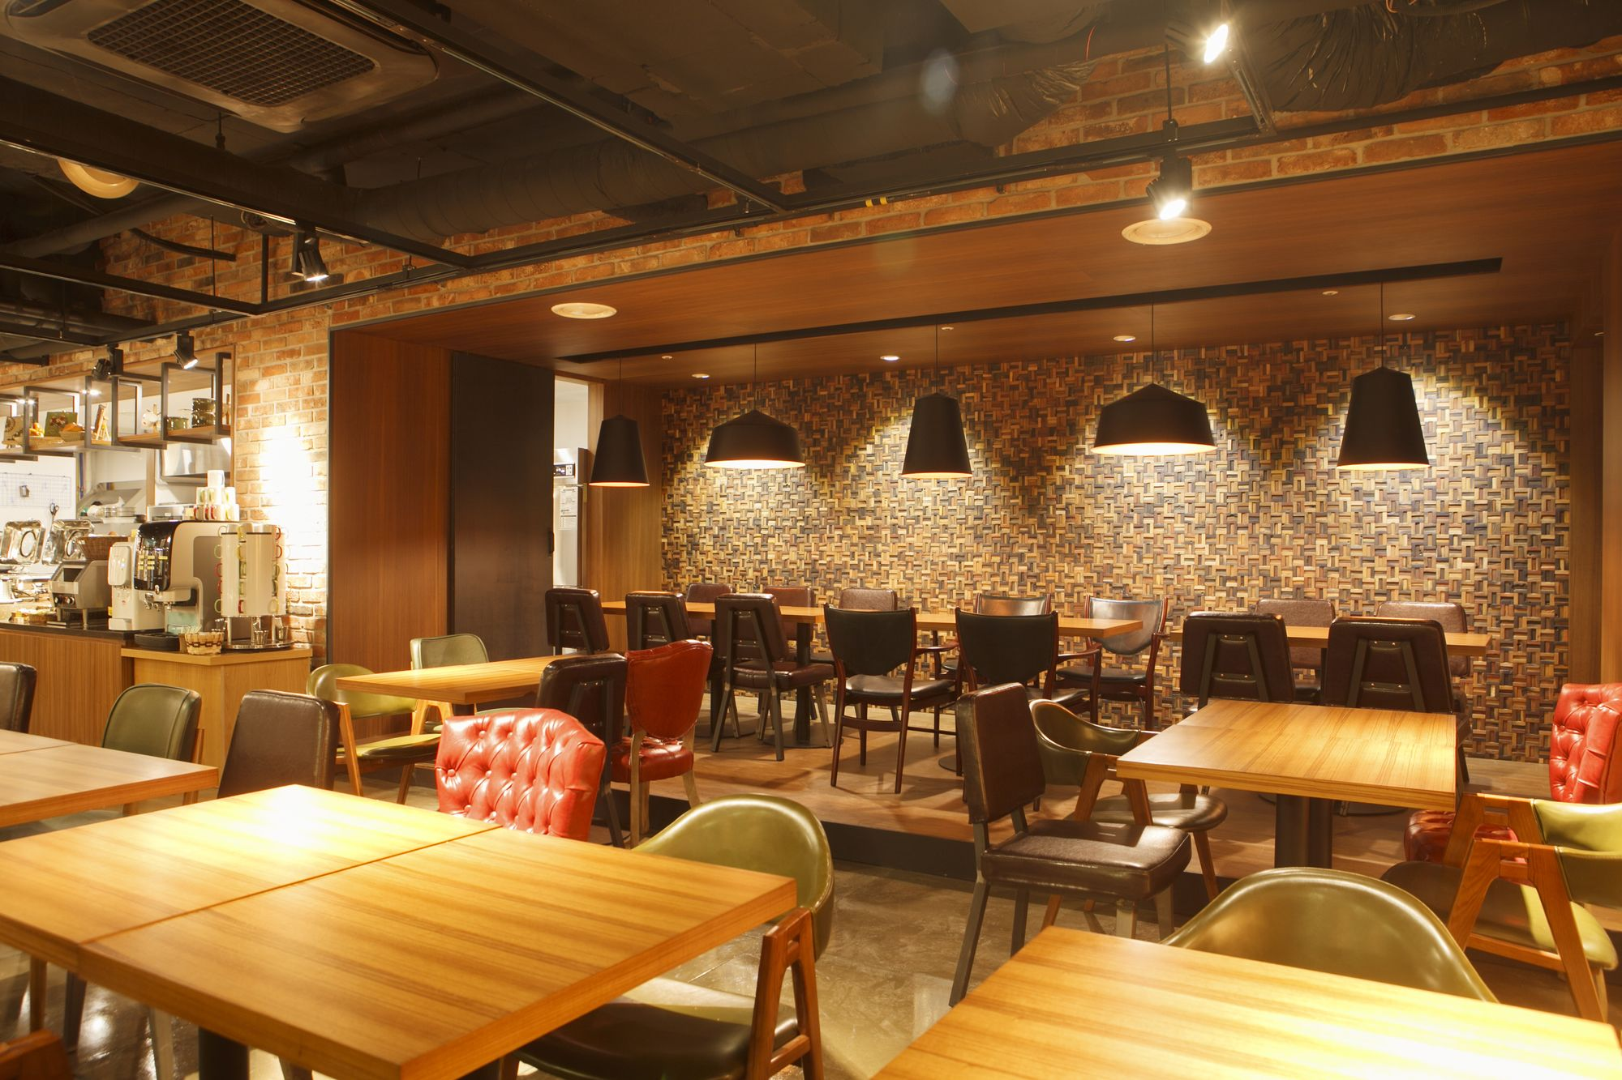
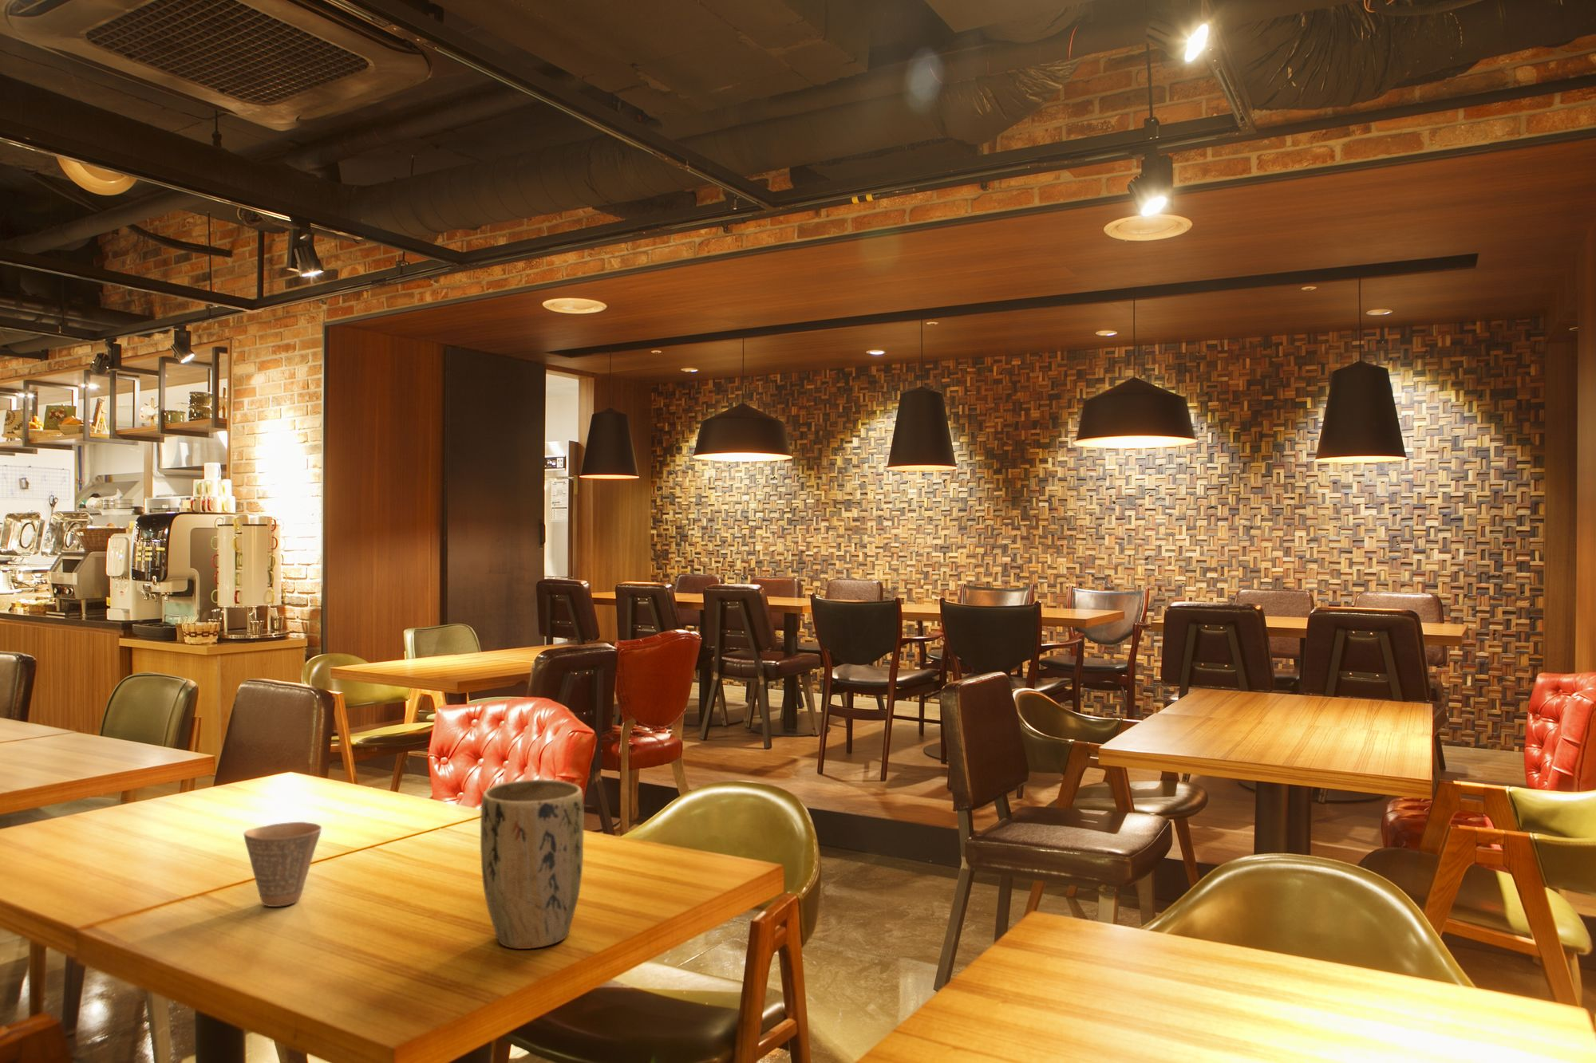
+ plant pot [479,778,585,950]
+ cup [243,821,323,908]
